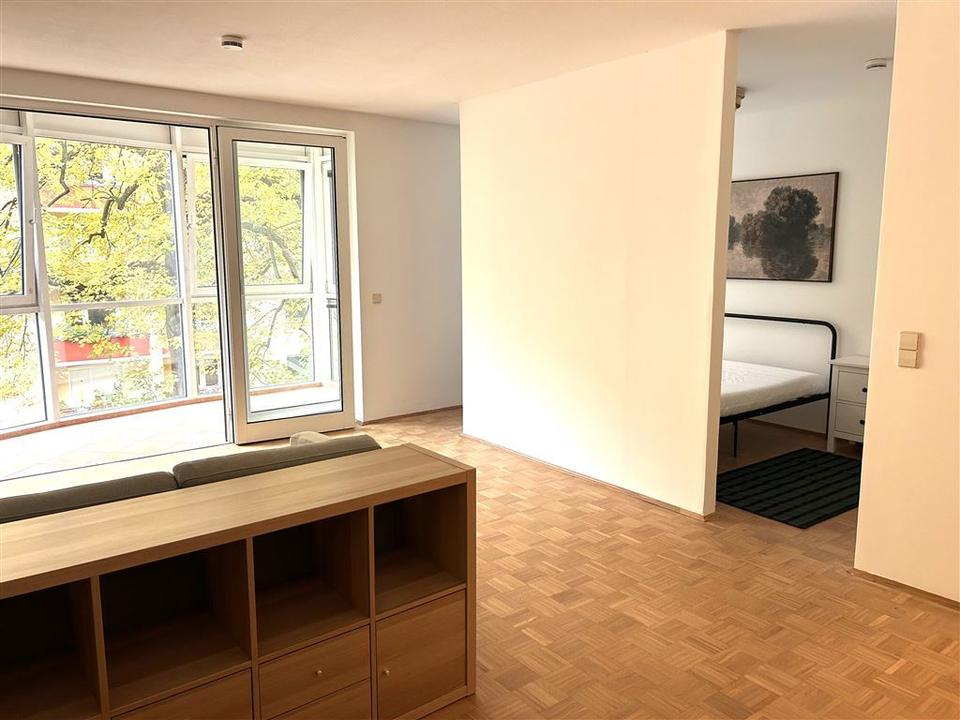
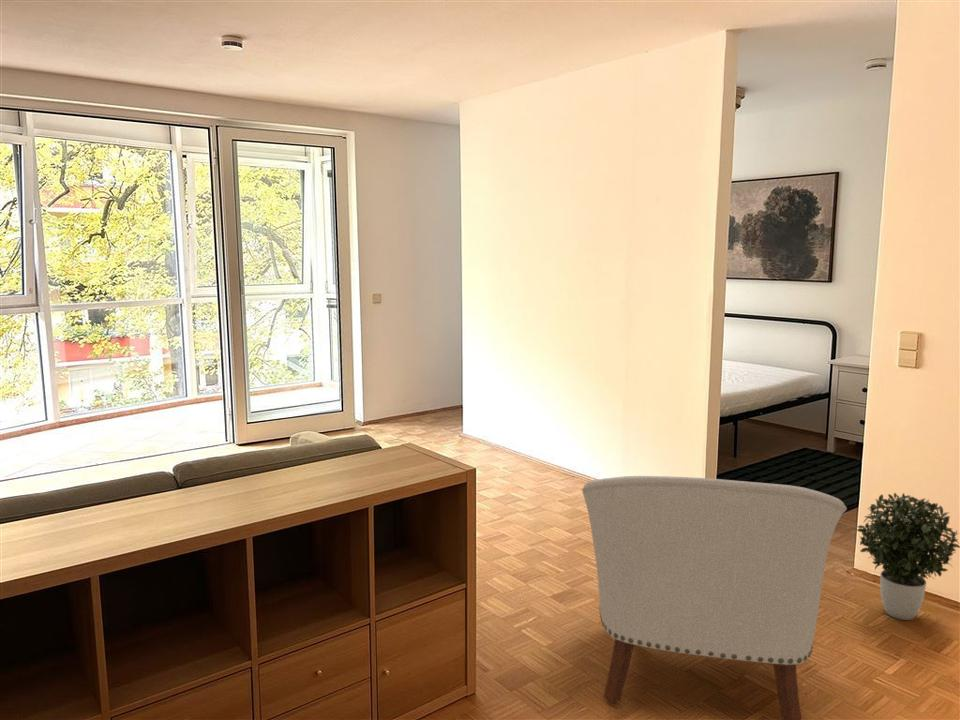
+ chair [581,475,848,720]
+ potted plant [856,492,960,621]
